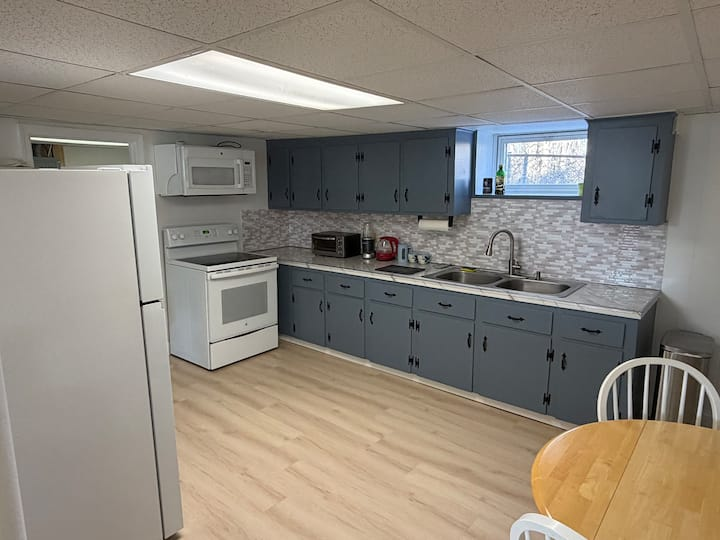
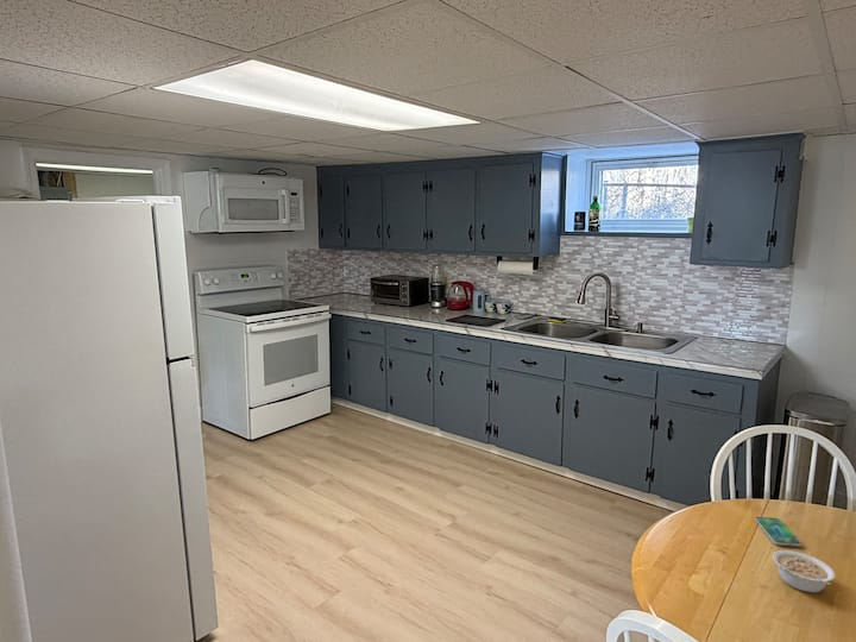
+ smartphone [754,516,802,548]
+ legume [772,549,836,593]
